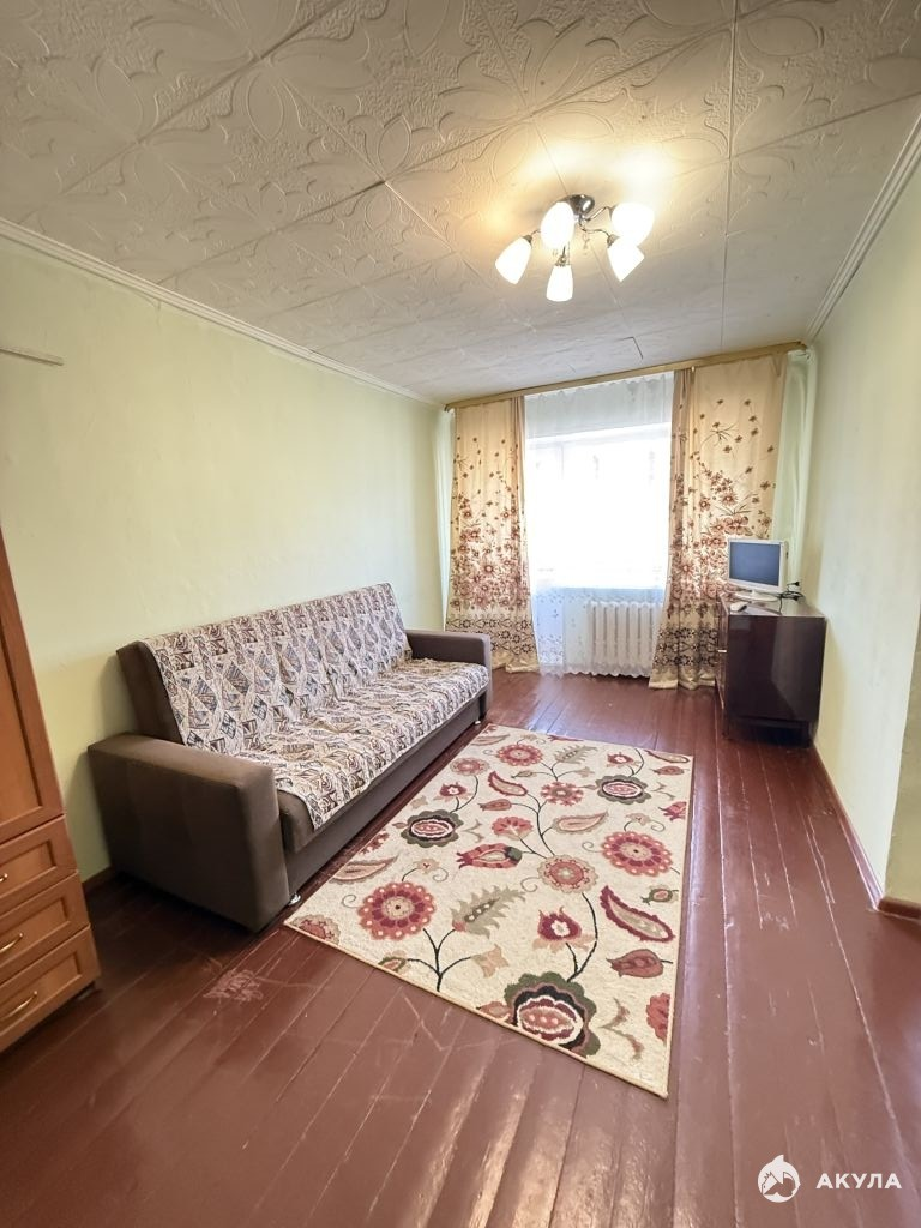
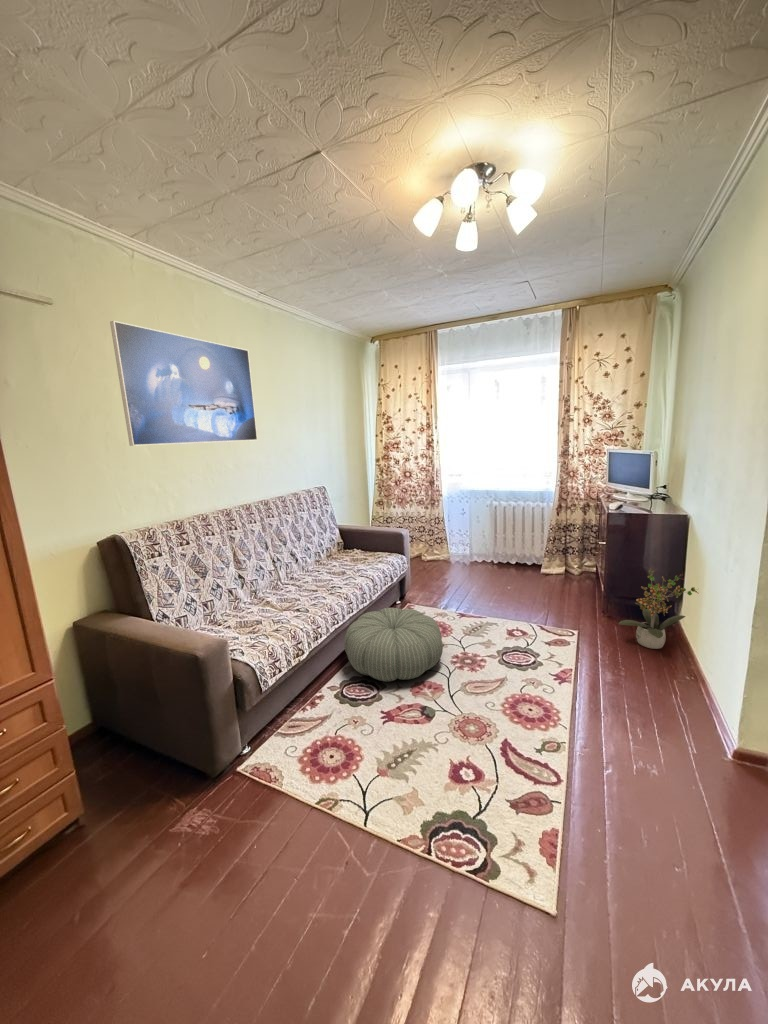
+ pouf [343,607,444,682]
+ potted plant [618,567,700,650]
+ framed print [109,320,258,447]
